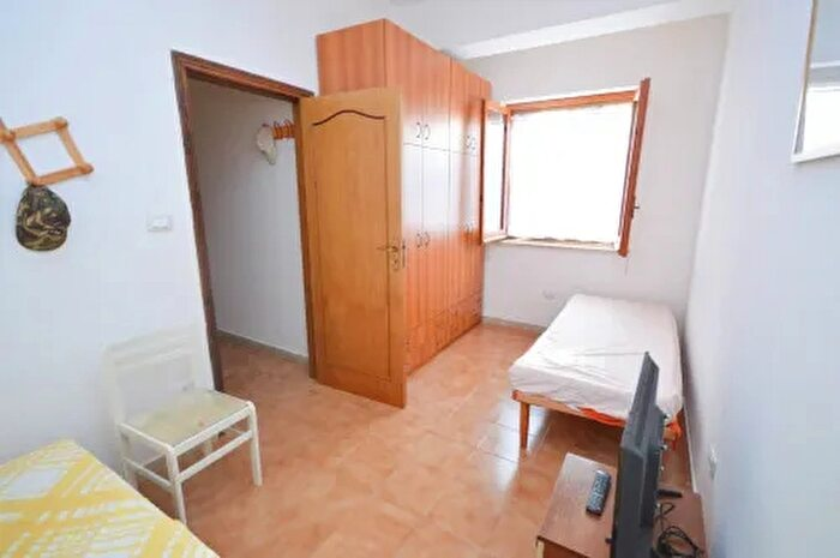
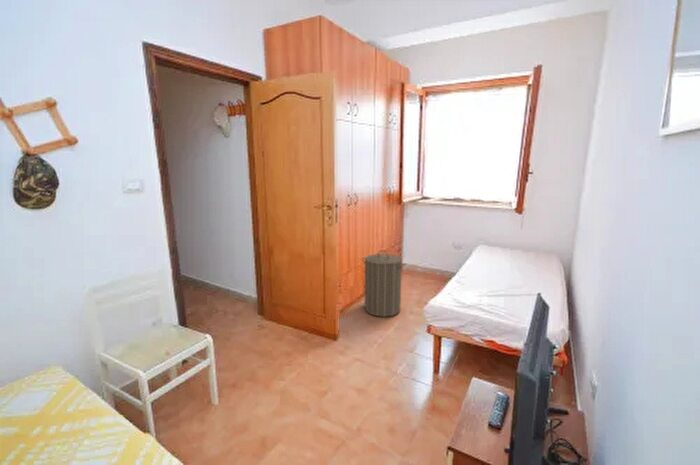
+ laundry hamper [362,249,407,318]
